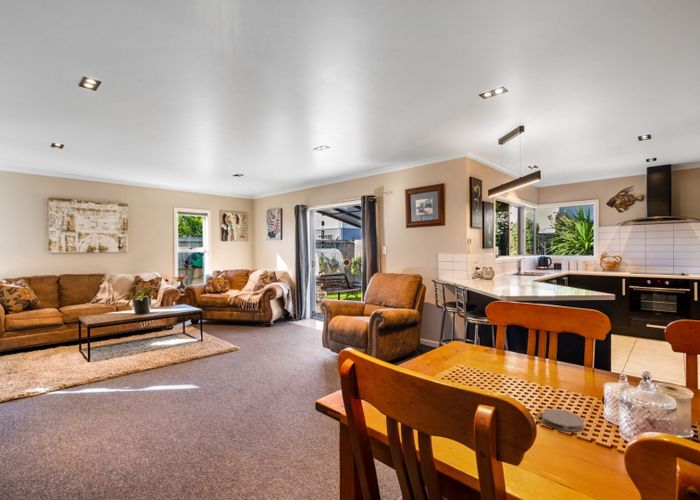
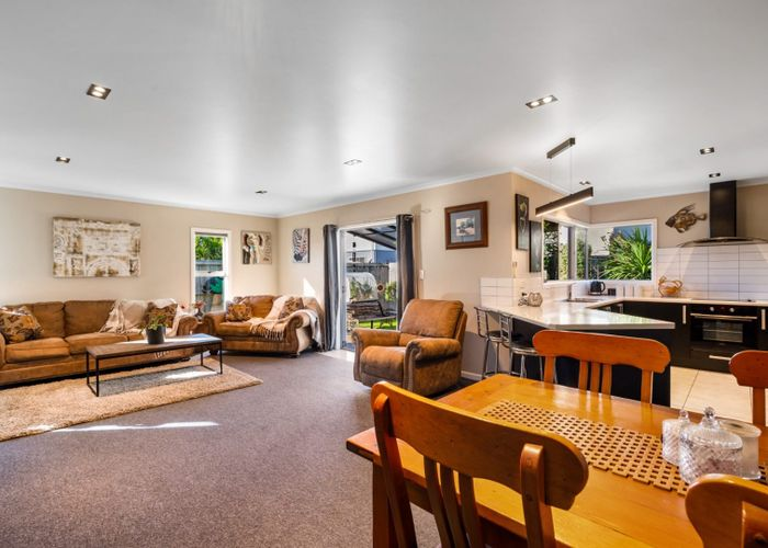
- coaster [541,408,585,433]
